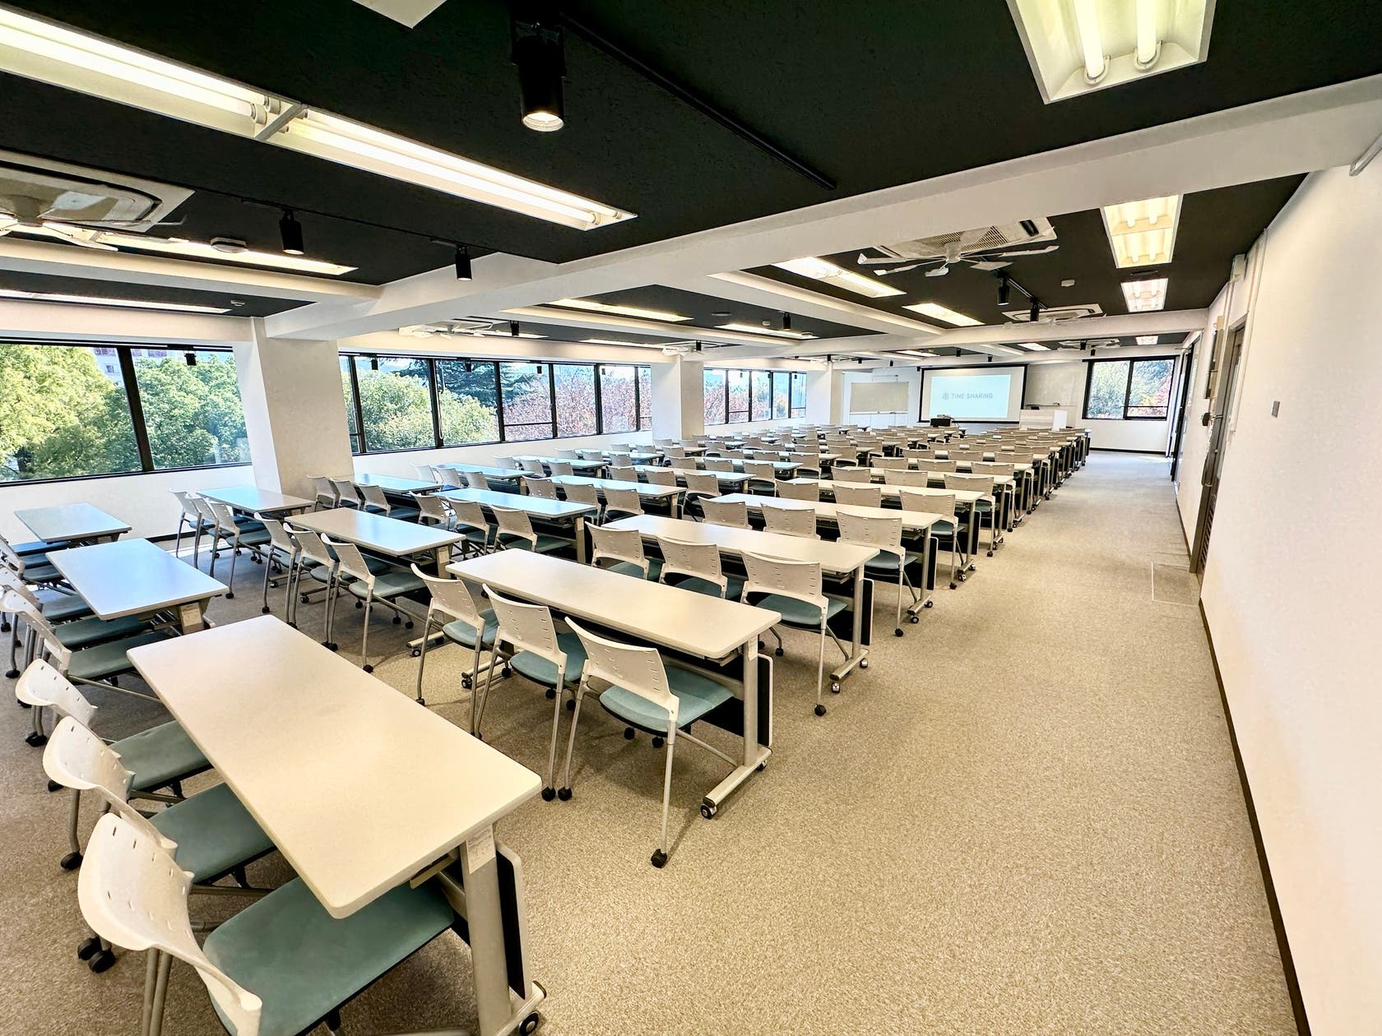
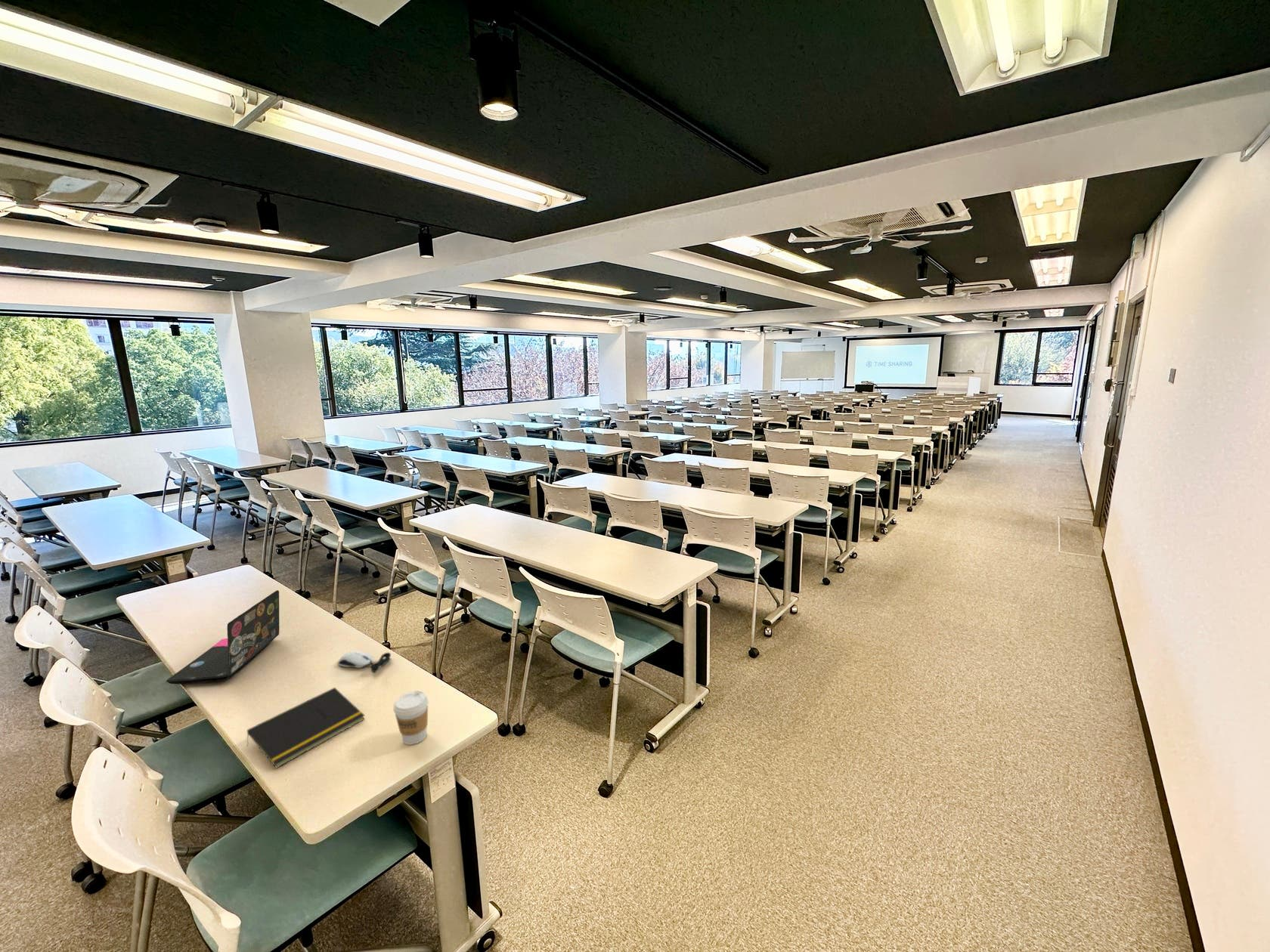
+ laptop [166,589,280,685]
+ notepad [246,687,365,769]
+ coffee cup [392,690,429,746]
+ computer mouse [336,650,392,674]
